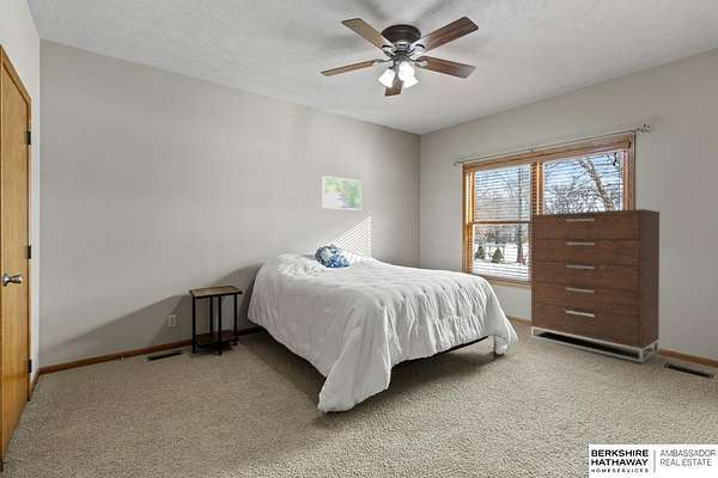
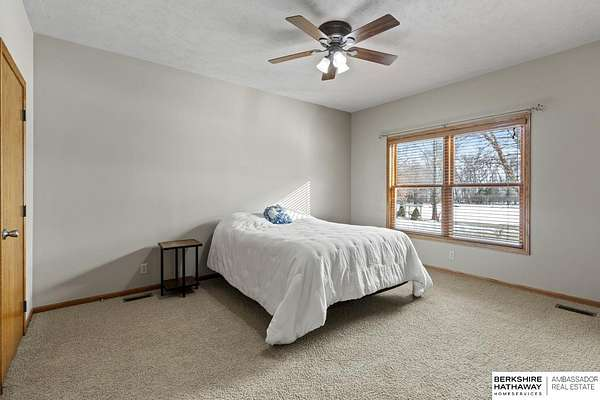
- dresser [530,208,661,364]
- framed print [321,174,363,212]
